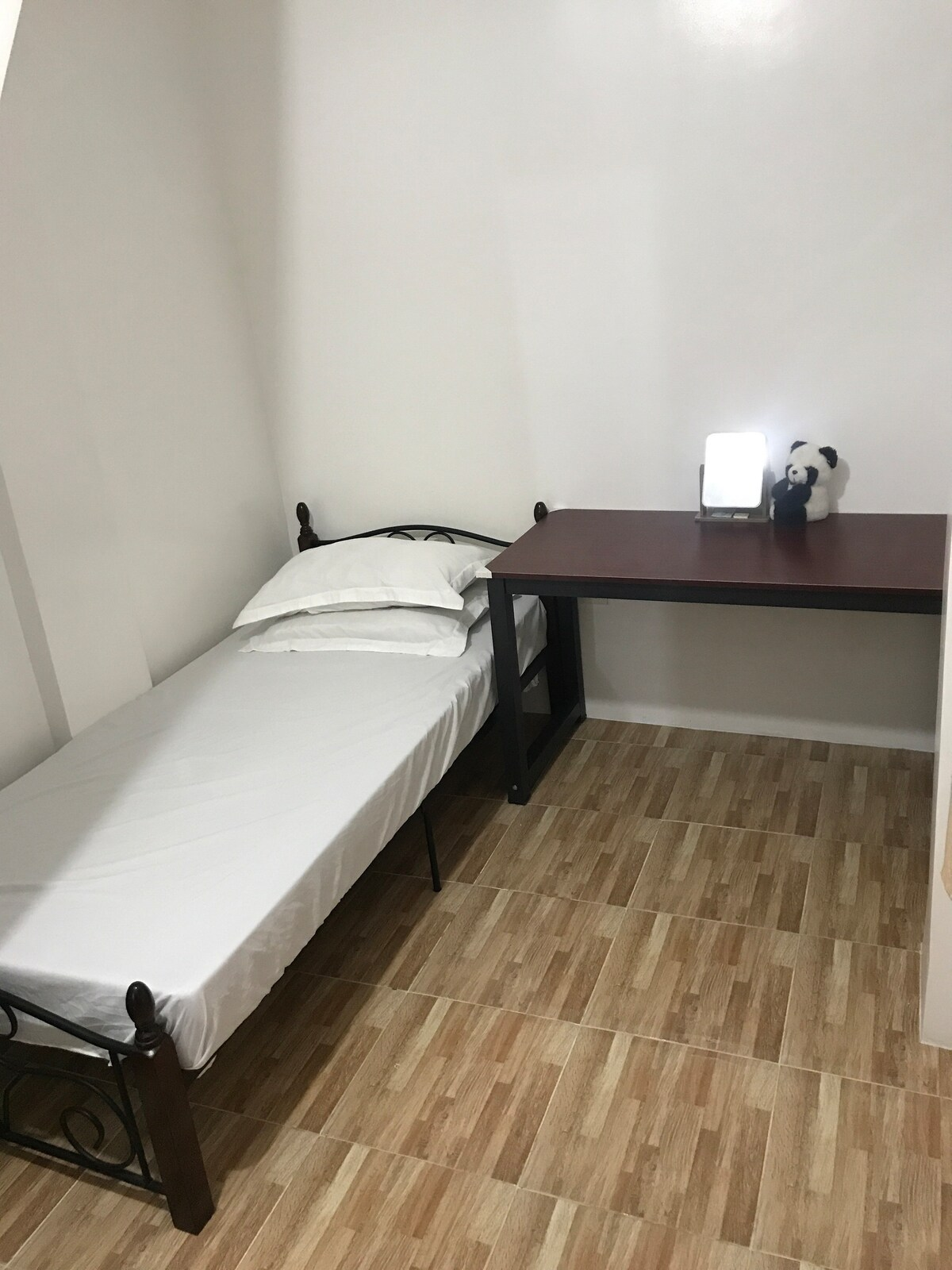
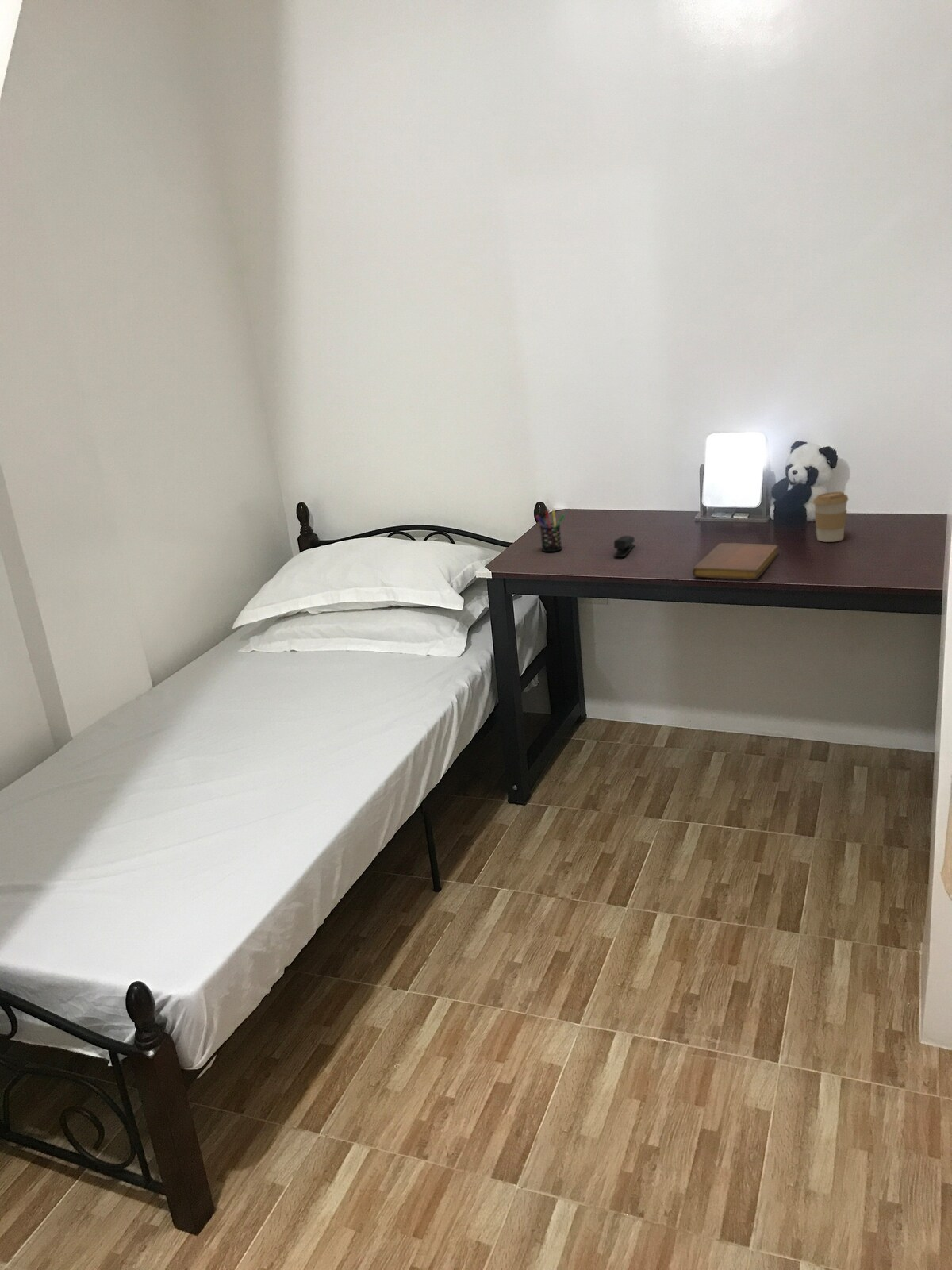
+ notebook [692,542,779,580]
+ pen holder [535,509,566,552]
+ stapler [613,535,636,557]
+ coffee cup [812,491,849,543]
